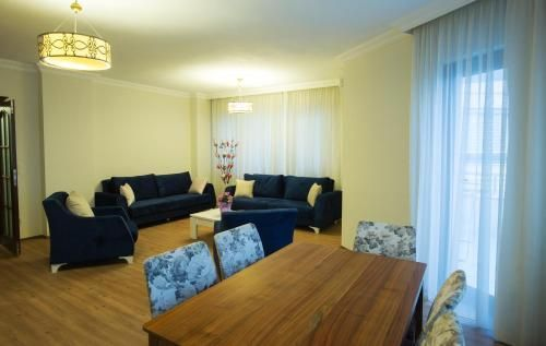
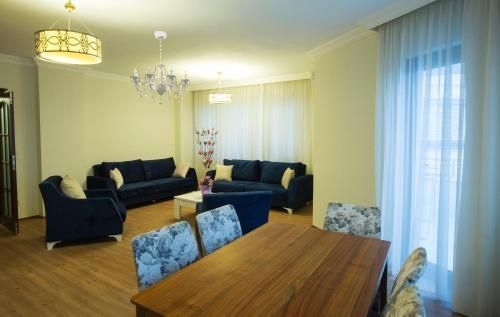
+ chandelier [129,30,191,105]
